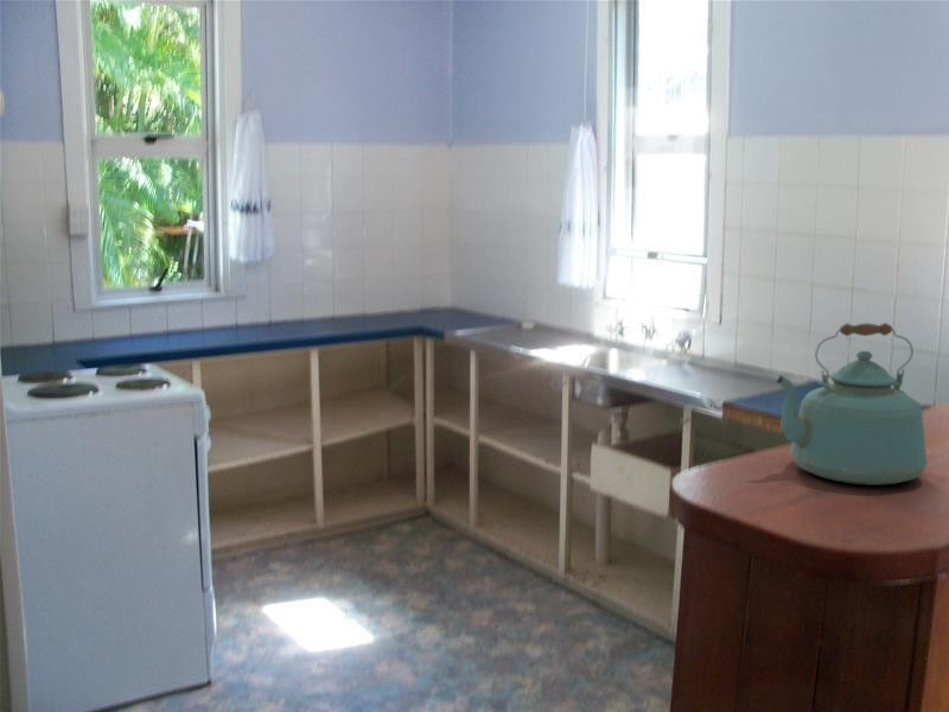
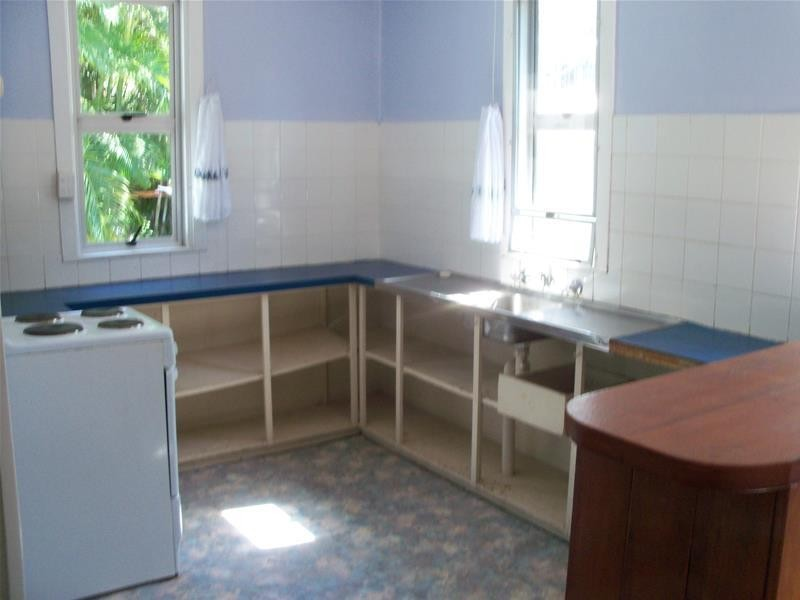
- kettle [775,322,929,487]
